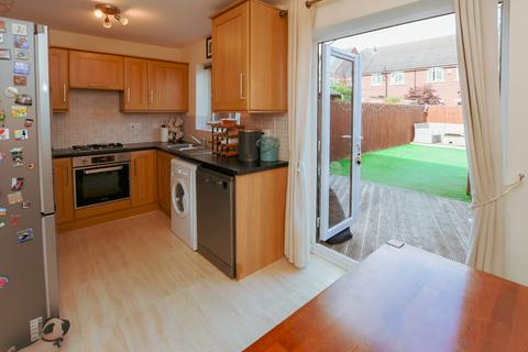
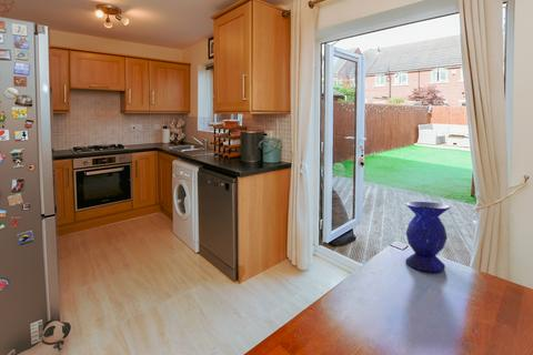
+ vase [404,201,451,273]
